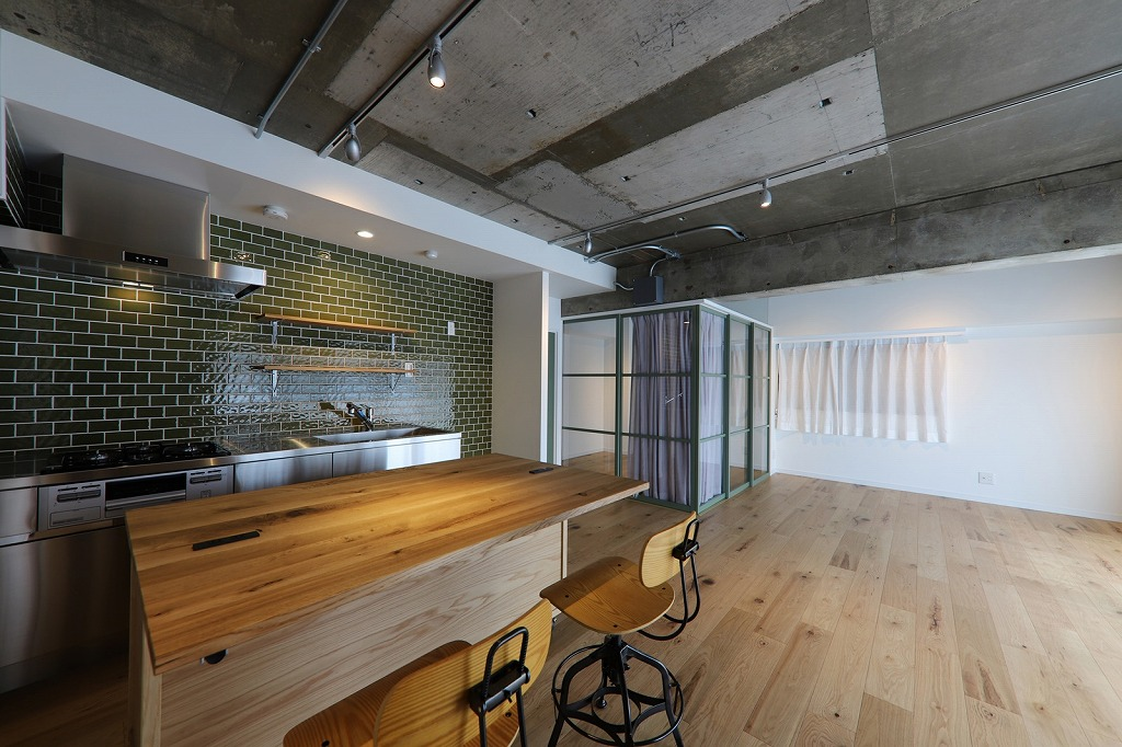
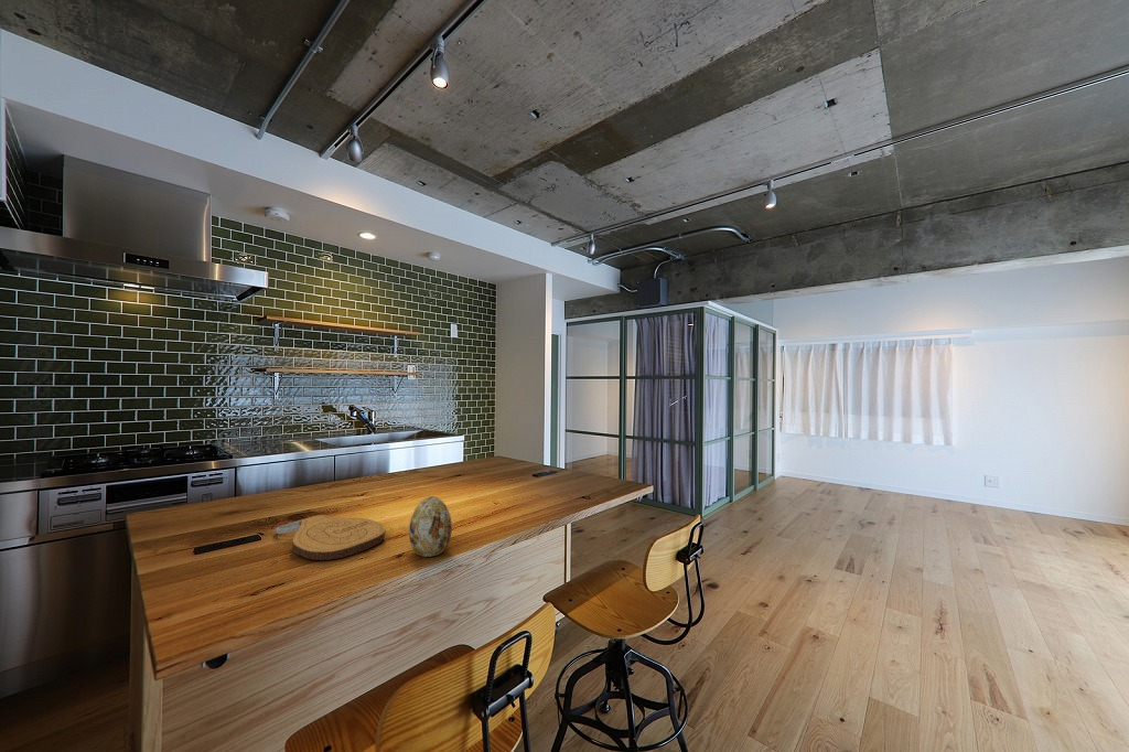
+ decorative egg [408,495,453,558]
+ key chain [275,514,386,561]
